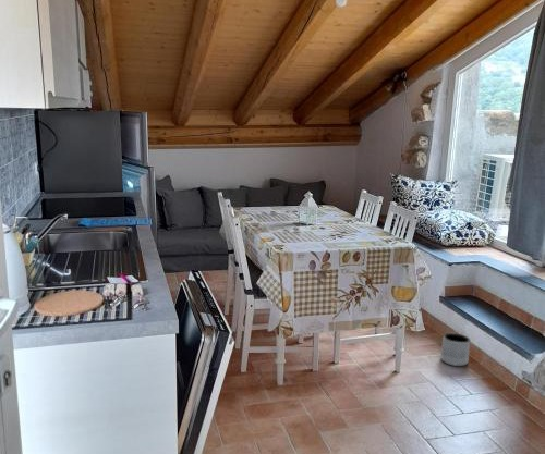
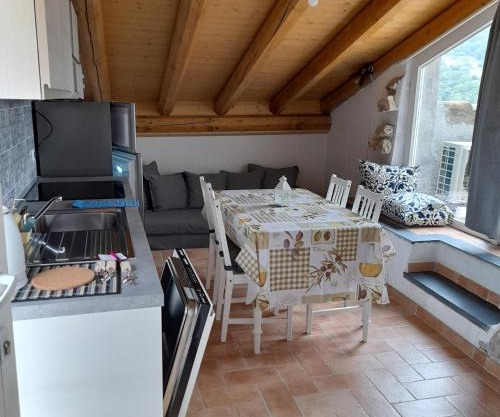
- planter [439,332,471,367]
